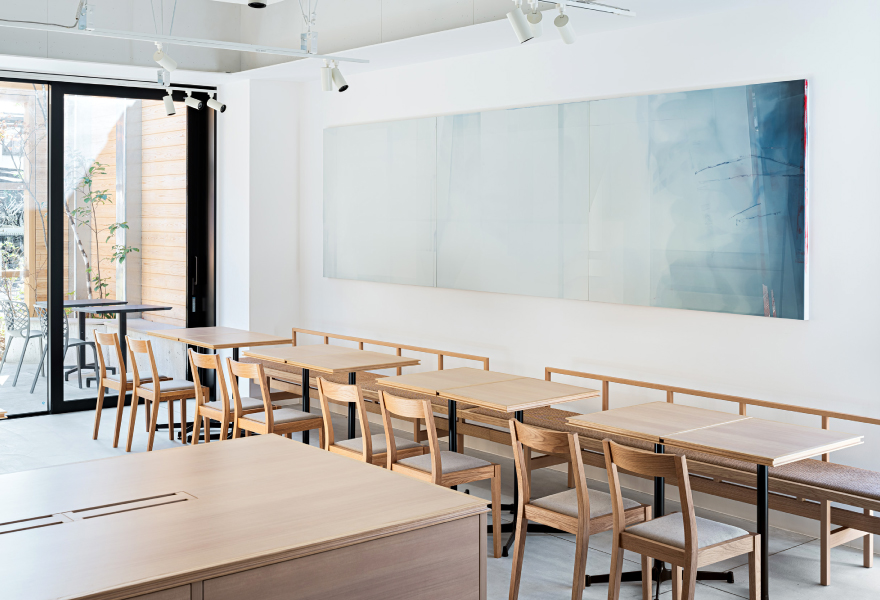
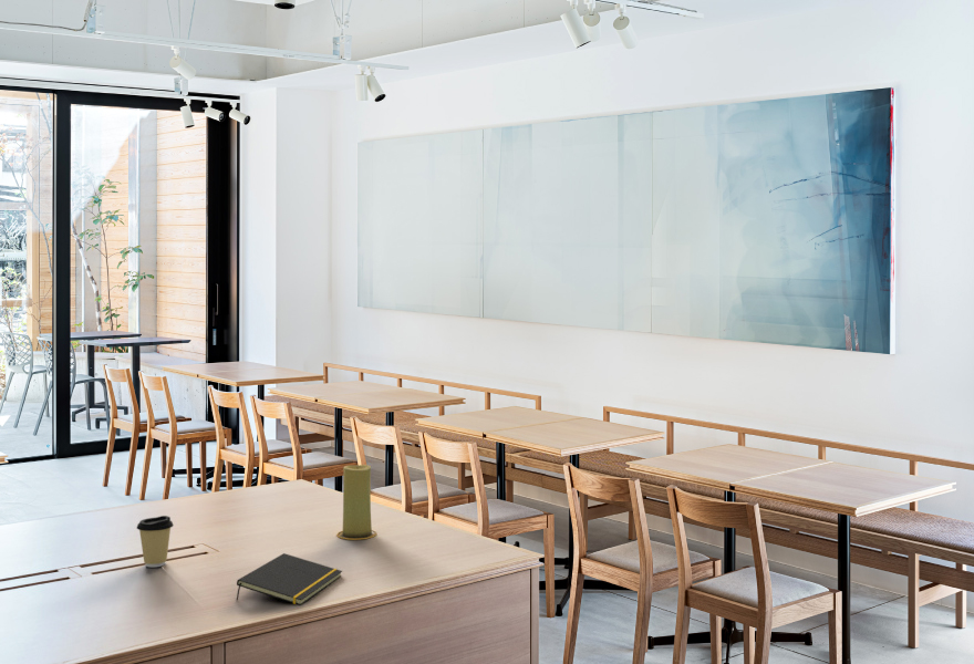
+ coffee cup [136,515,175,568]
+ candle [335,464,377,541]
+ notepad [236,552,343,606]
